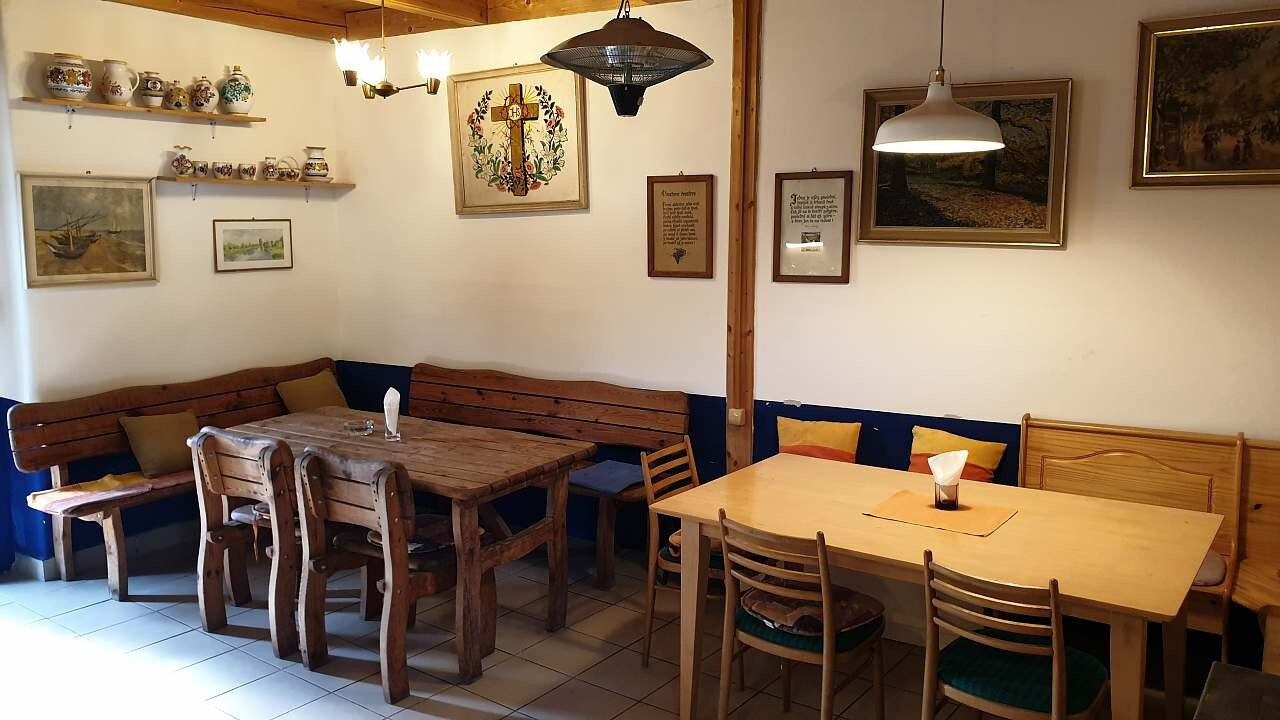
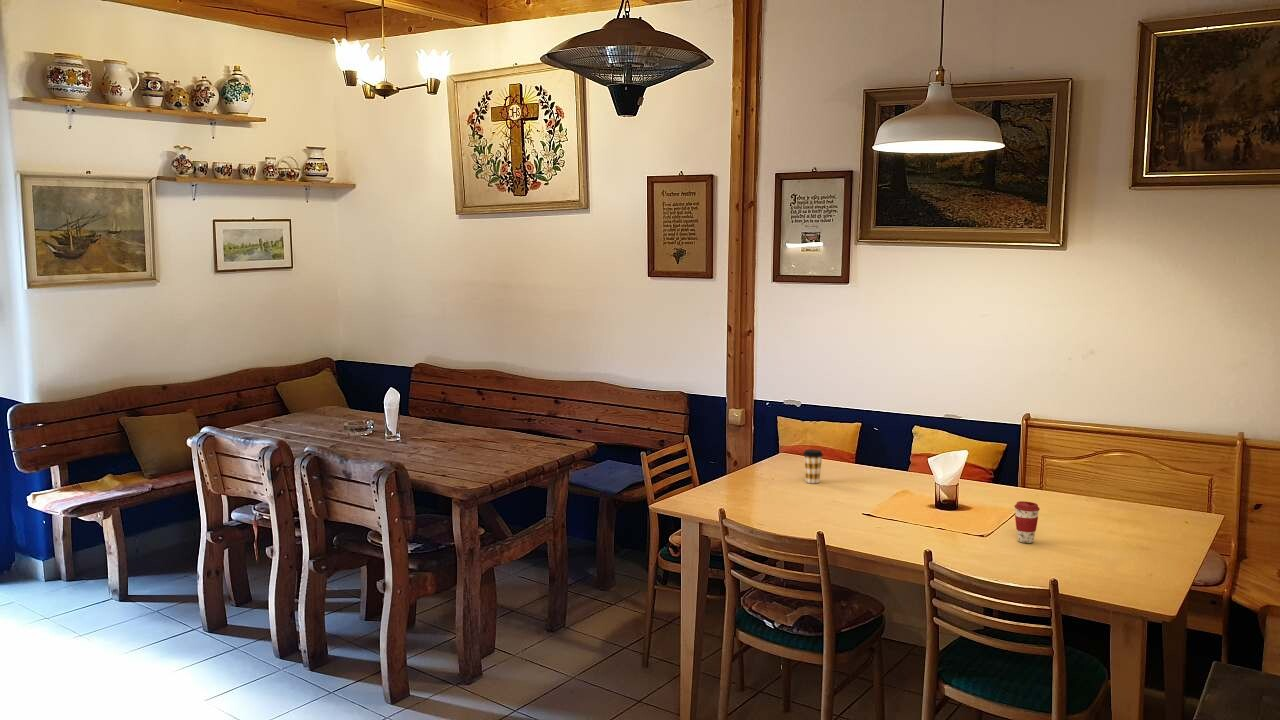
+ coffee cup [1013,500,1041,544]
+ coffee cup [802,448,824,484]
